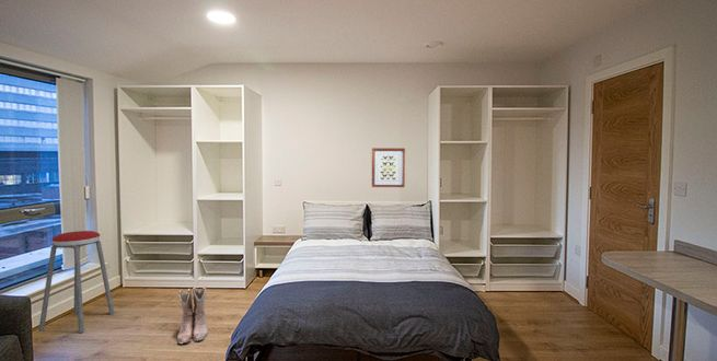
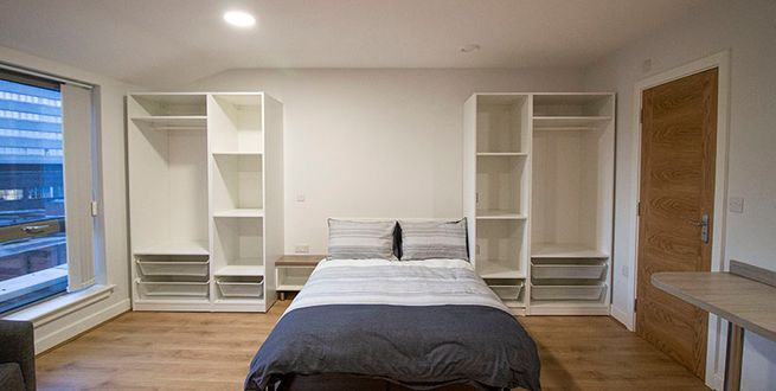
- music stool [37,230,115,334]
- wall art [371,147,406,188]
- boots [176,286,209,345]
